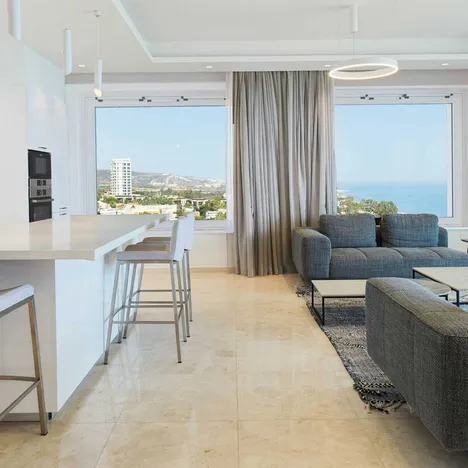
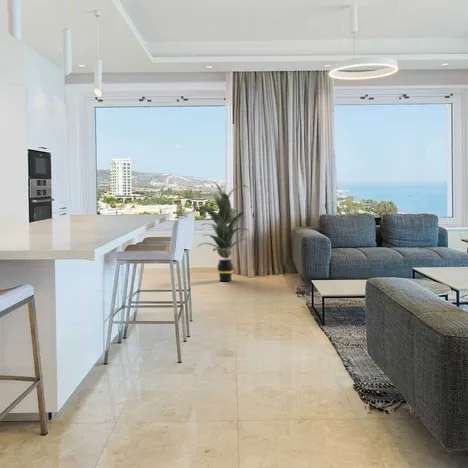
+ indoor plant [192,179,250,282]
